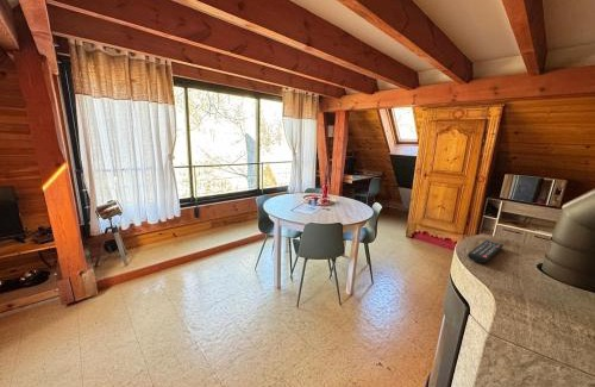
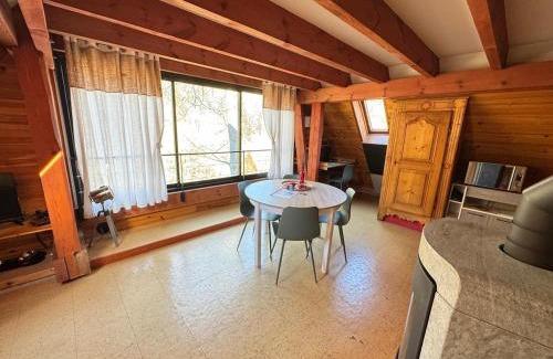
- remote control [466,239,505,264]
